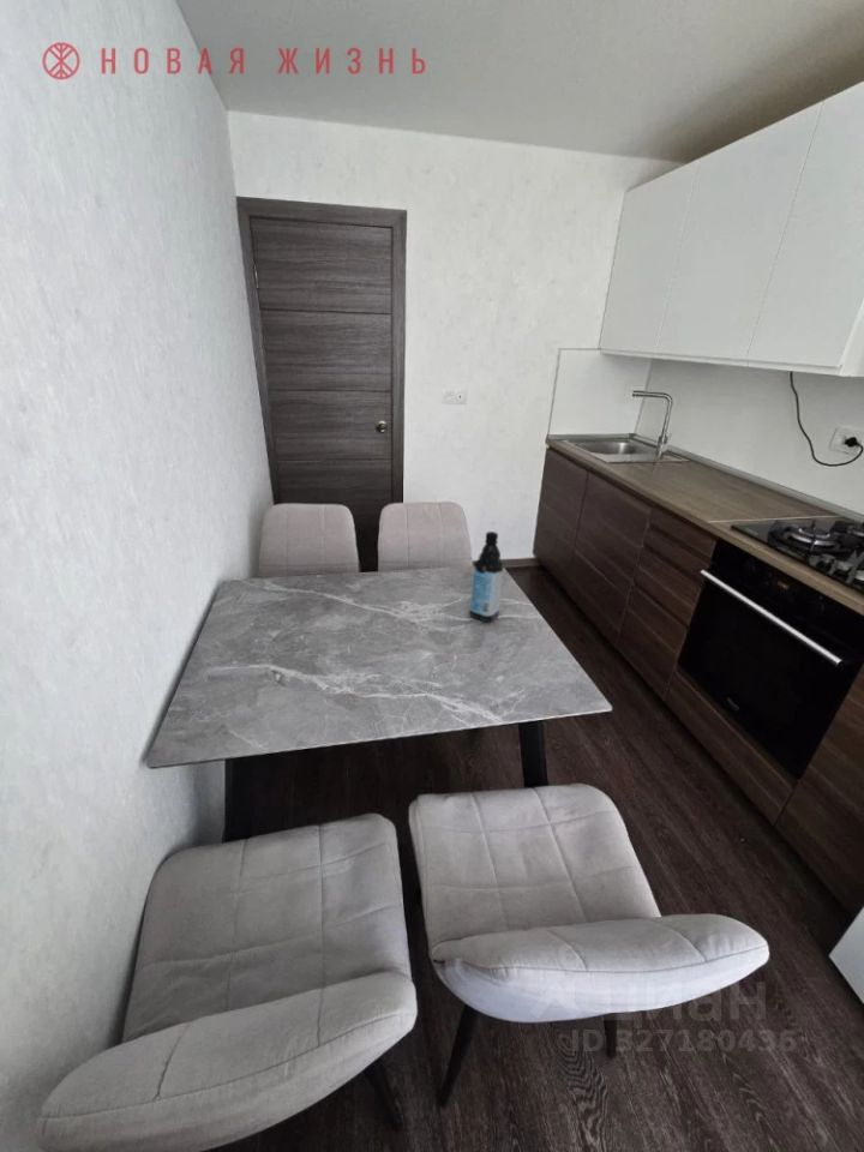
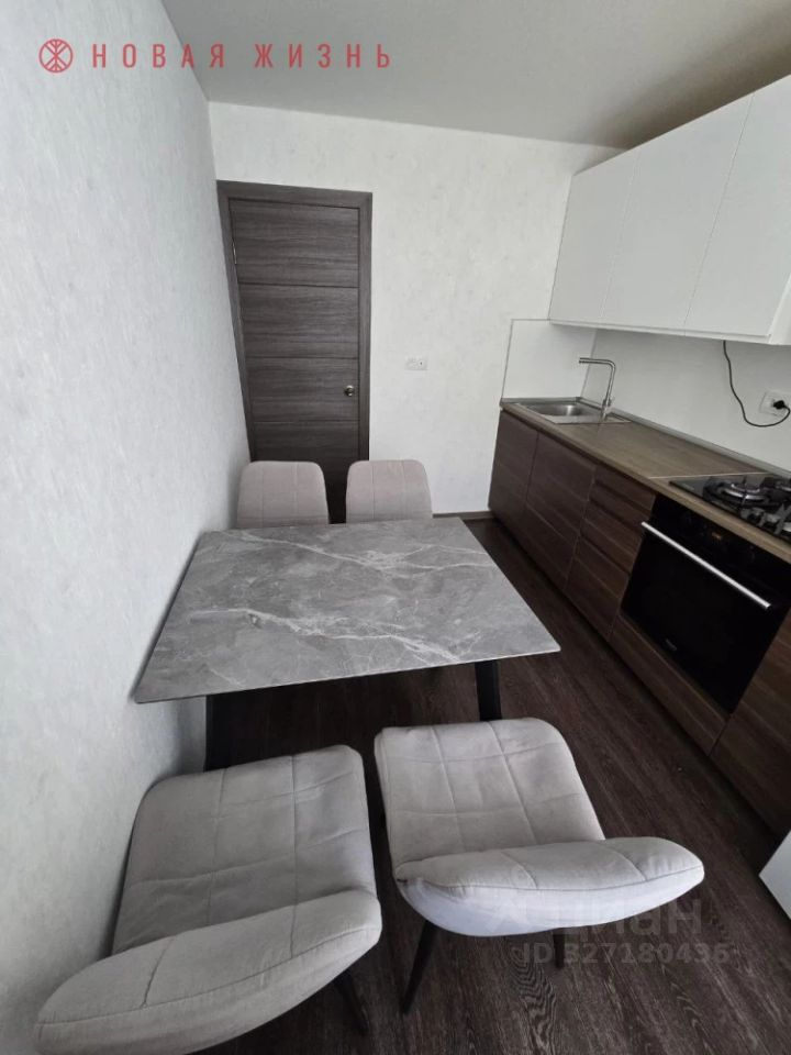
- water bottle [468,530,505,623]
